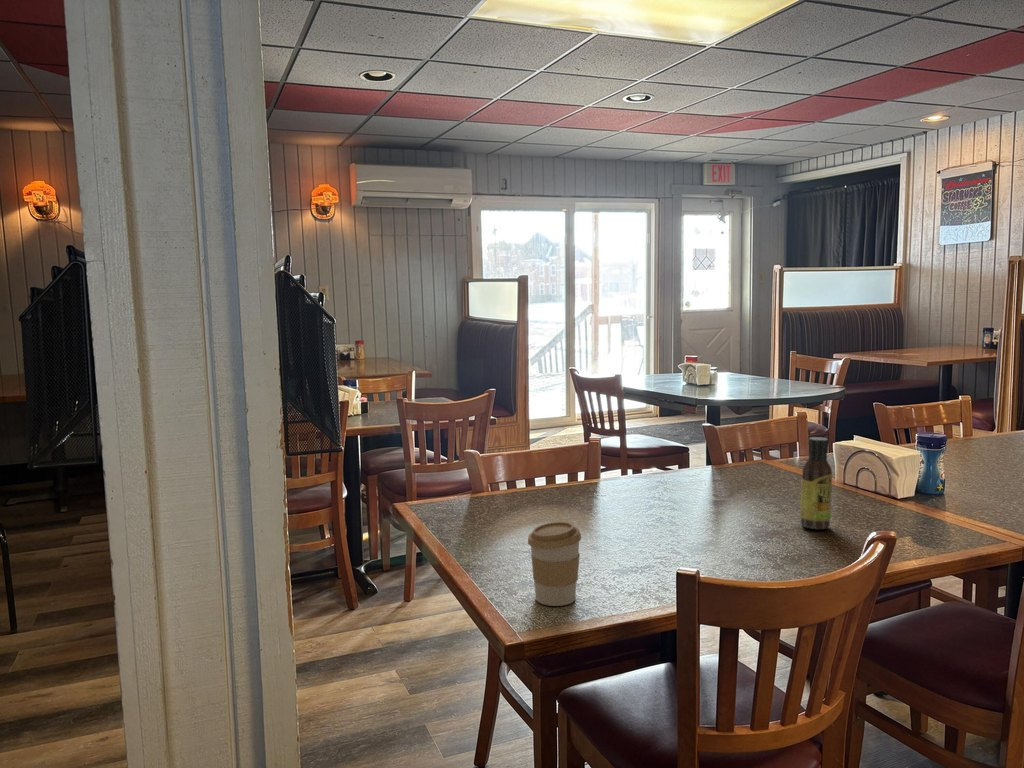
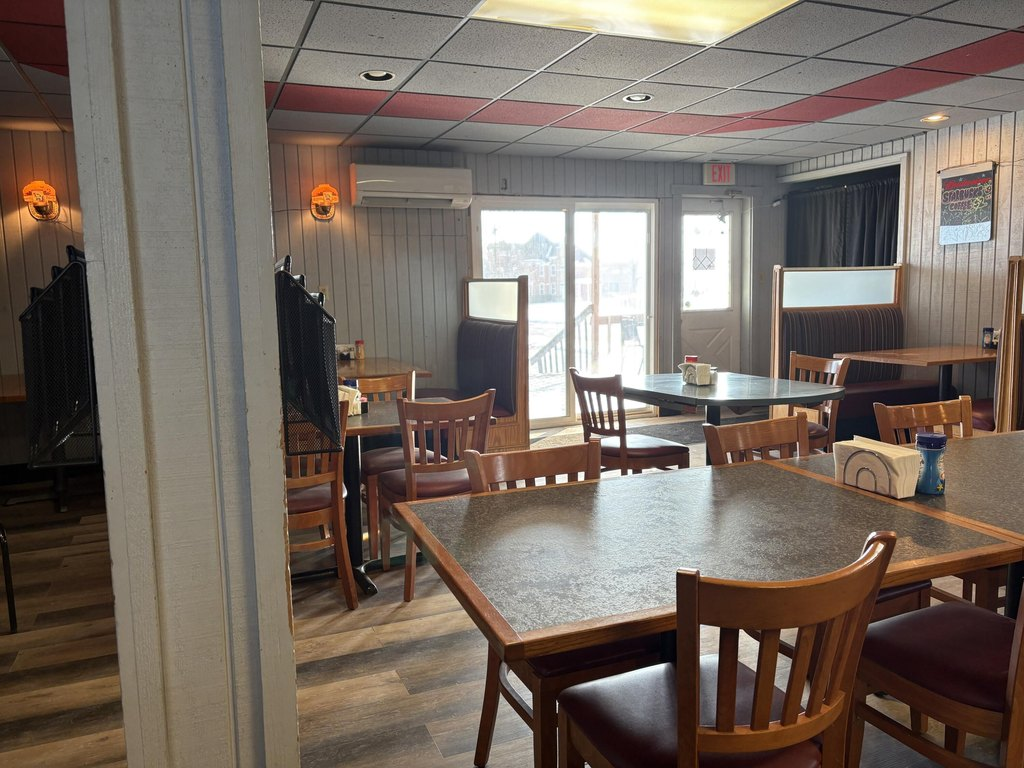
- sauce bottle [799,436,833,530]
- coffee cup [527,521,582,607]
